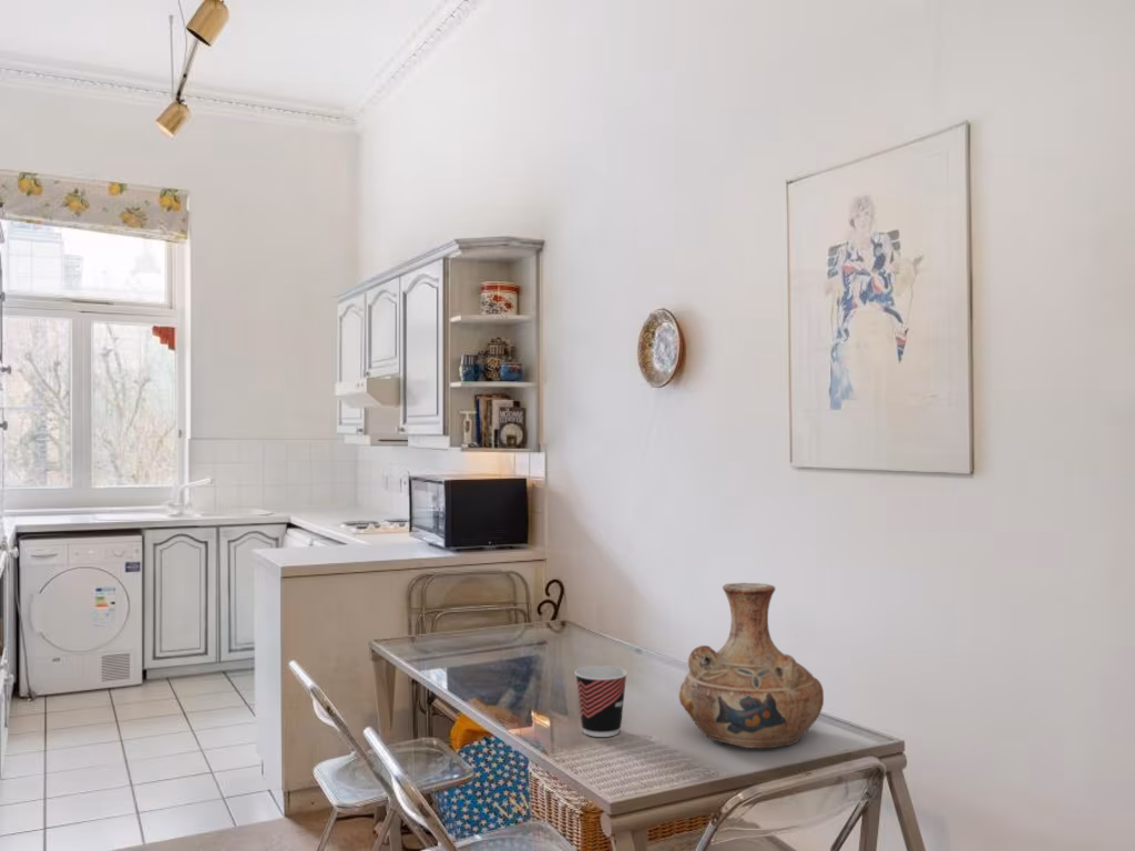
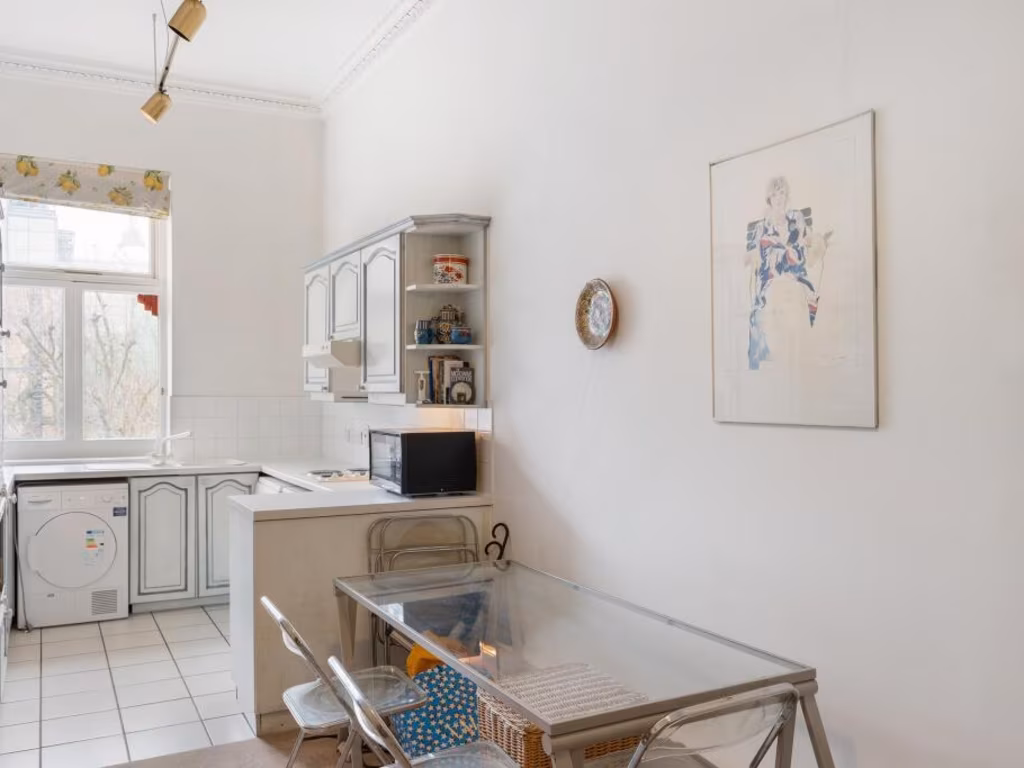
- cup [574,665,628,738]
- vase [678,582,825,749]
